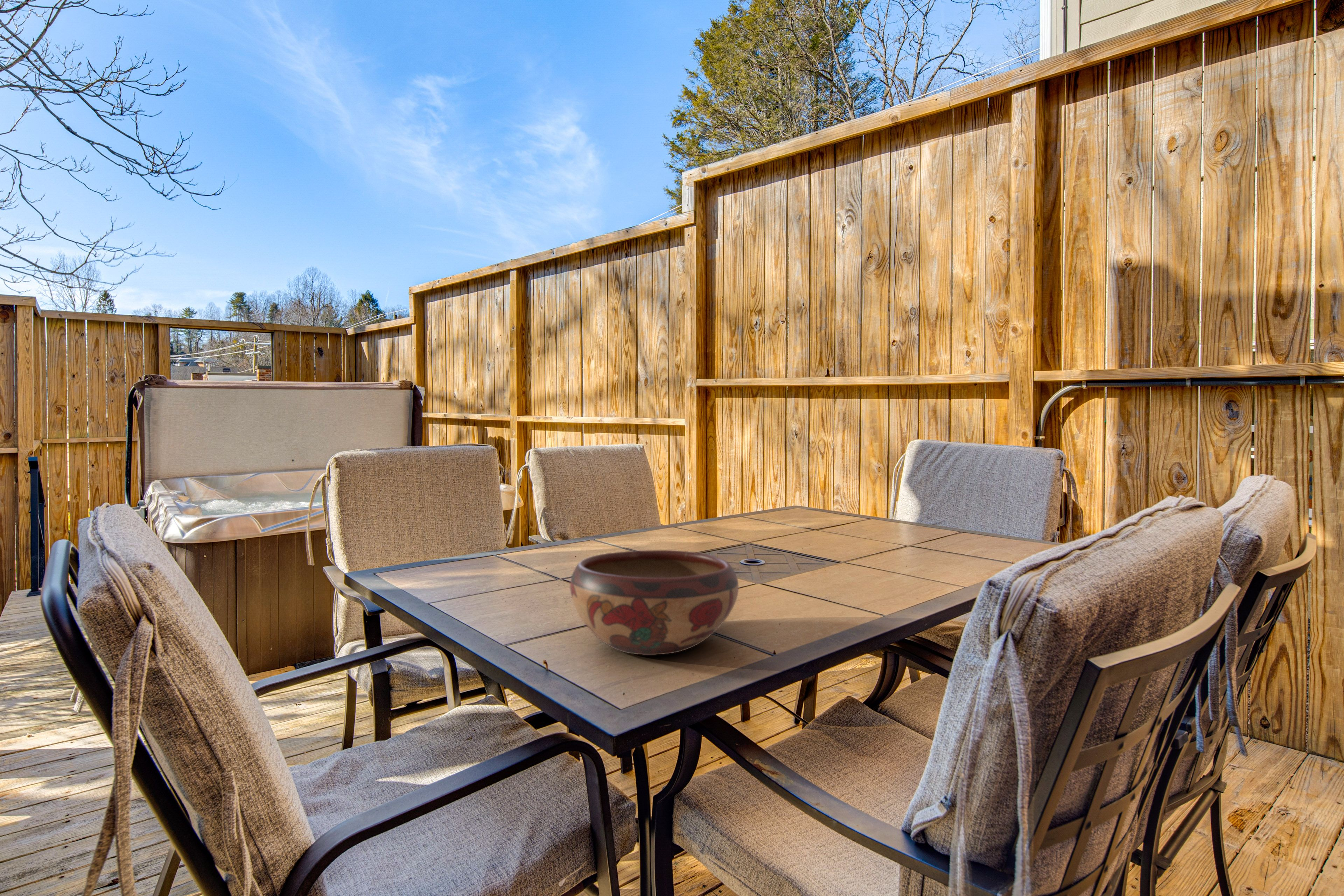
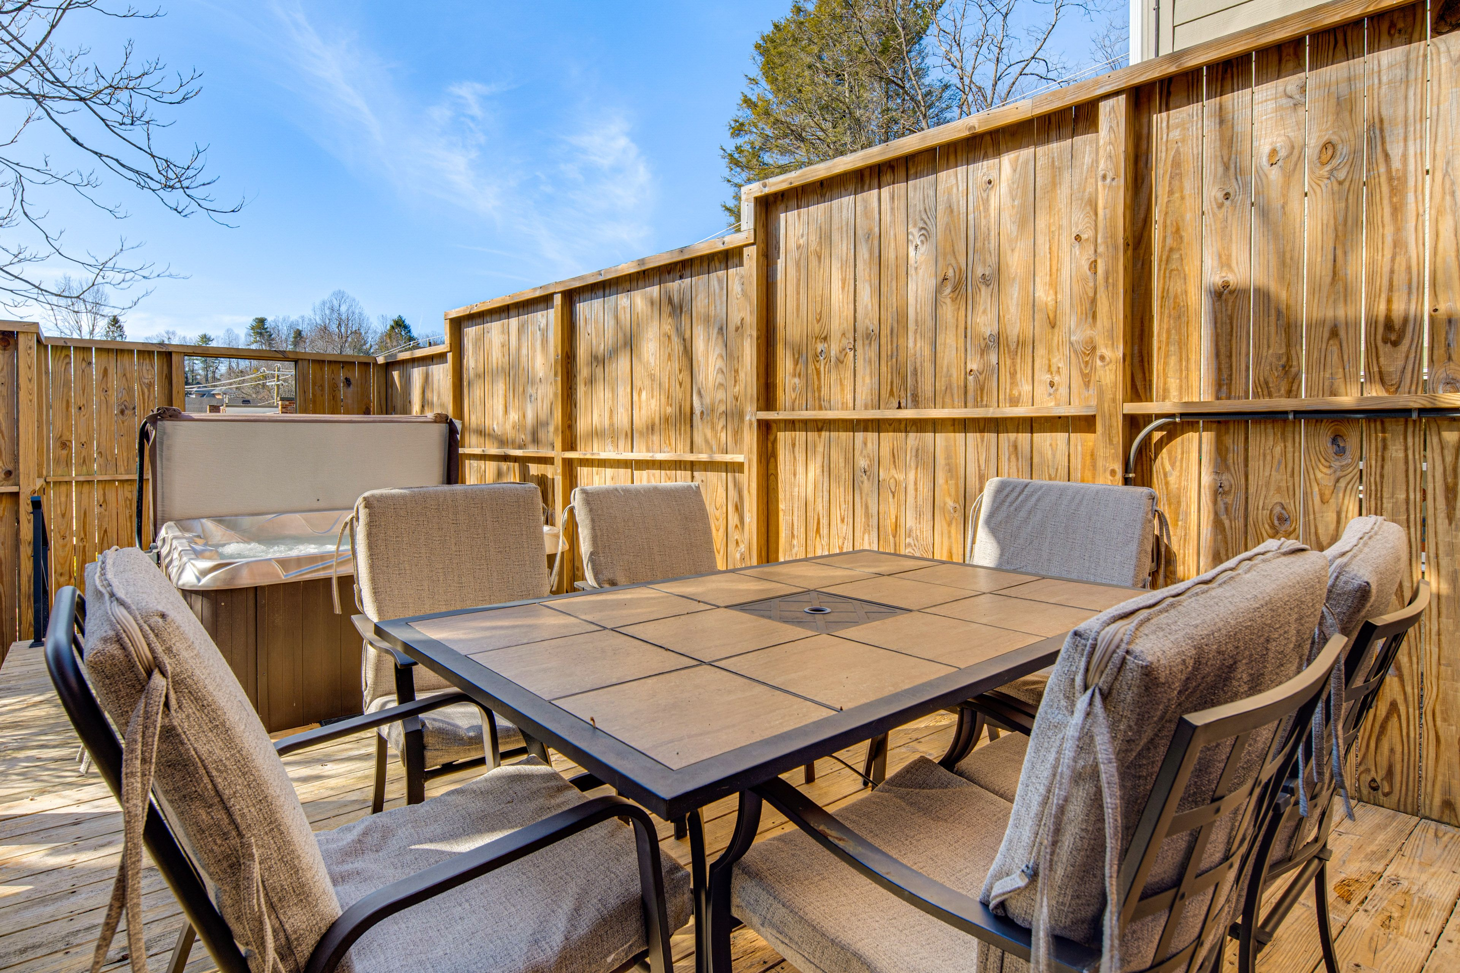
- decorative bowl [570,550,739,655]
